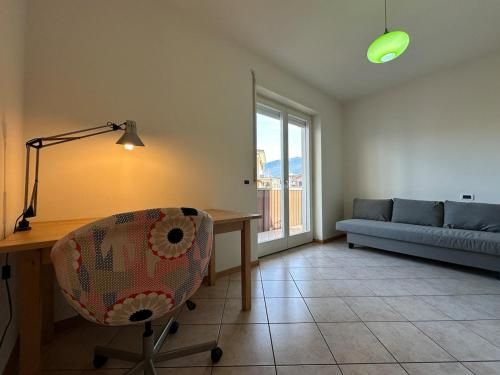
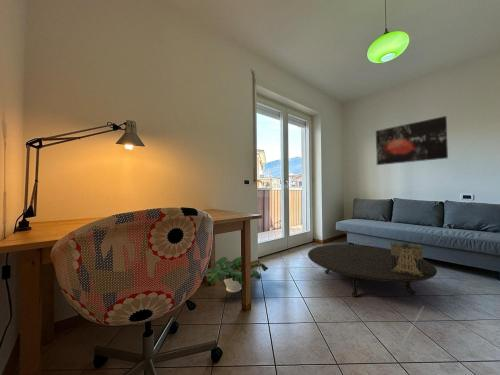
+ decorative box [390,241,424,276]
+ wall art [375,115,449,166]
+ potted plant [205,256,269,293]
+ table [307,243,438,298]
